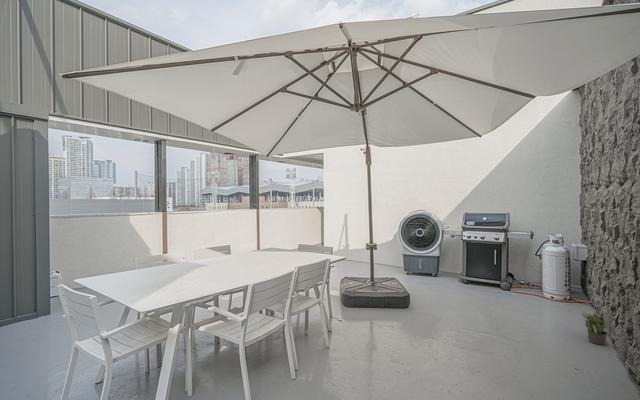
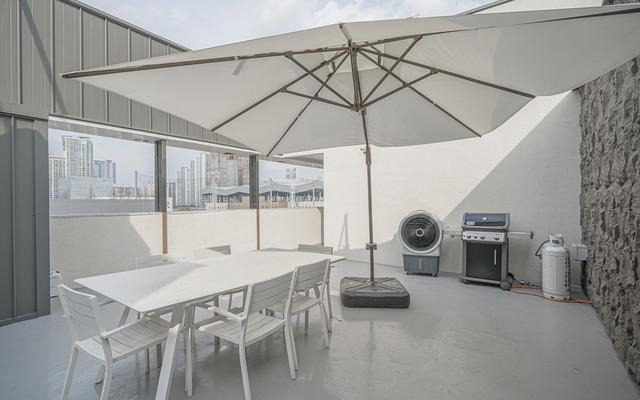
- potted plant [581,310,612,346]
